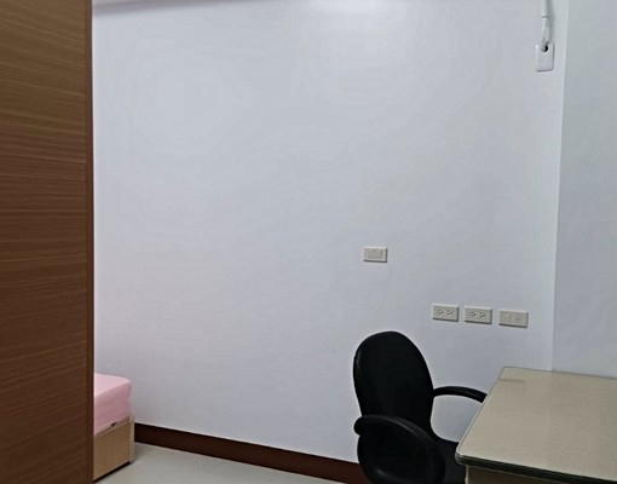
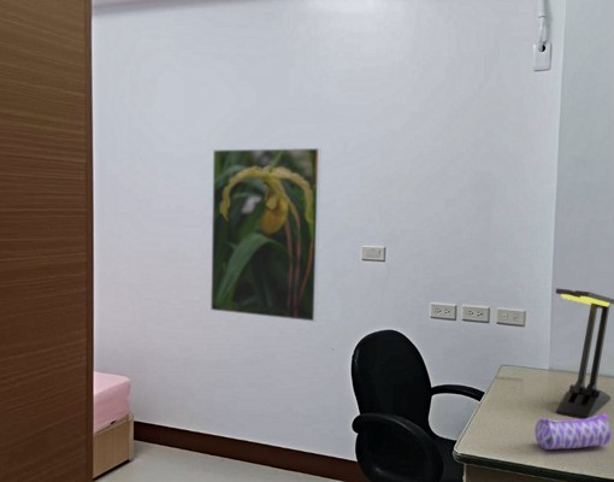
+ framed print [209,147,321,323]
+ desk lamp [555,287,614,419]
+ pencil case [535,412,612,451]
